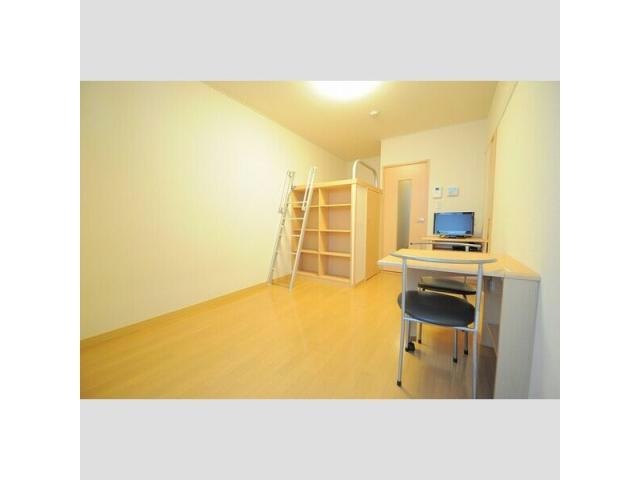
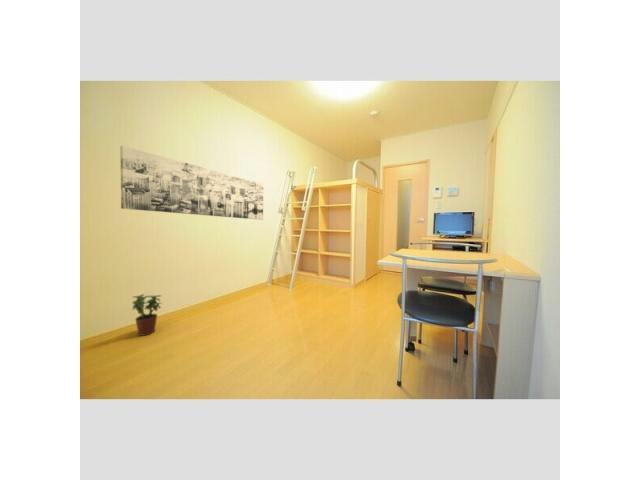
+ wall art [119,145,264,221]
+ potted plant [131,293,164,337]
